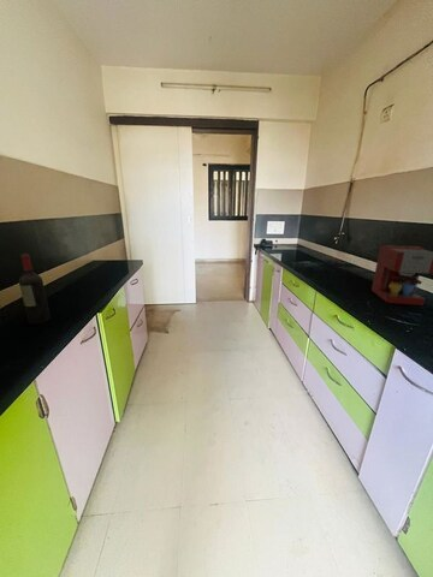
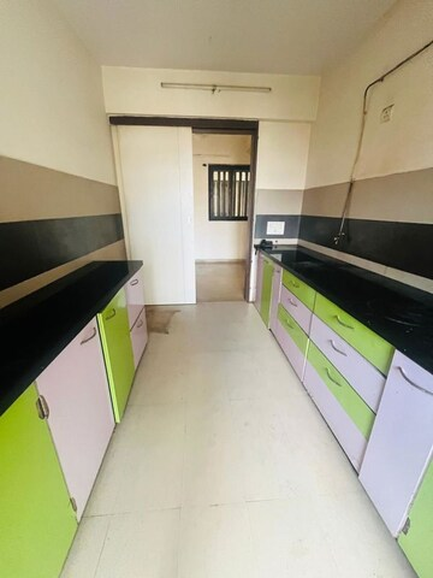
- coffee maker [370,244,433,307]
- wine bottle [18,252,52,326]
